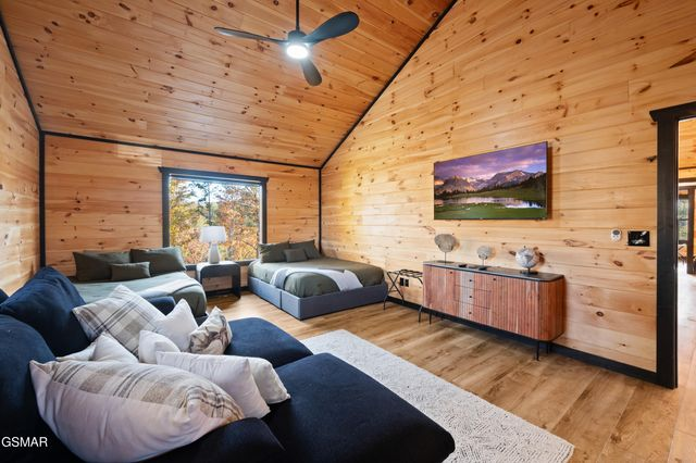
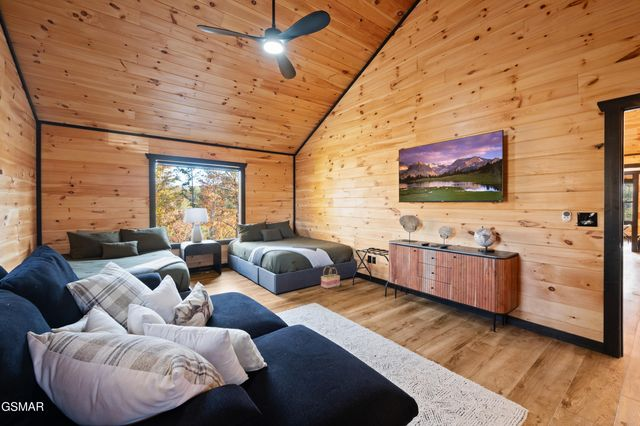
+ basket [320,265,341,290]
